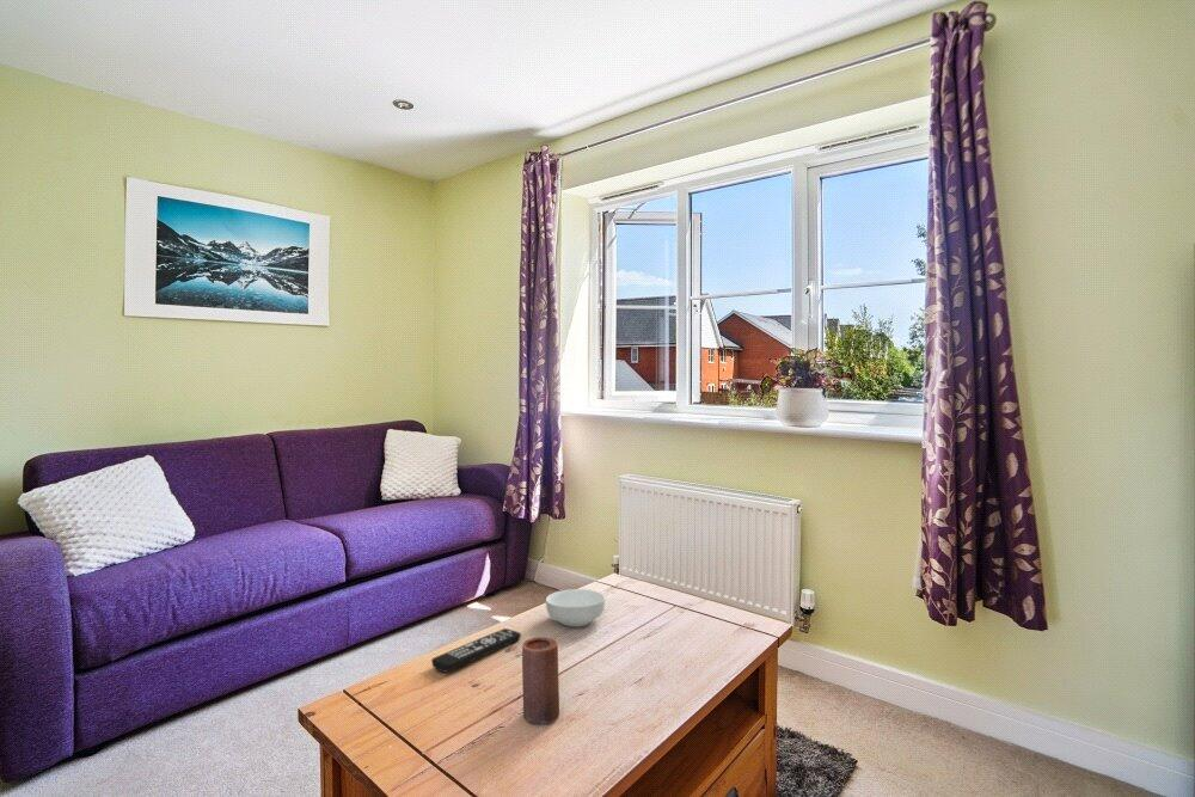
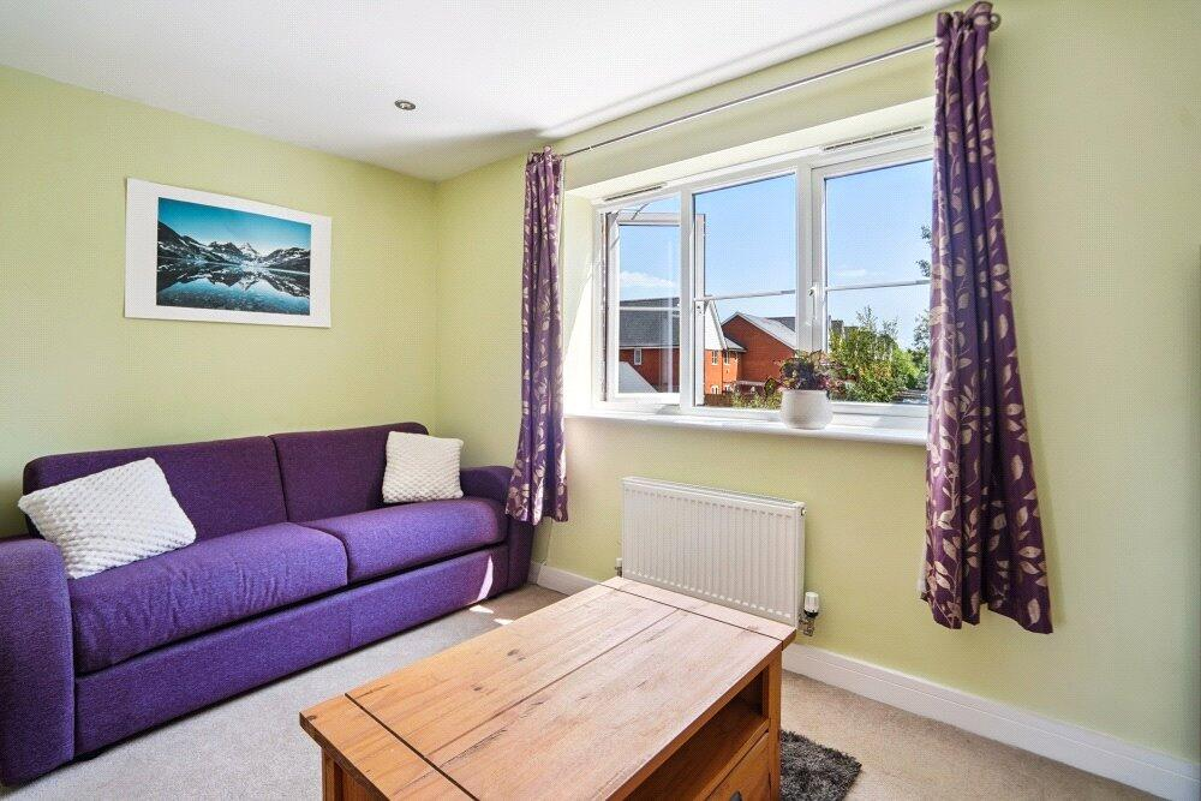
- remote control [430,627,522,673]
- cereal bowl [545,588,606,627]
- candle [521,636,560,725]
